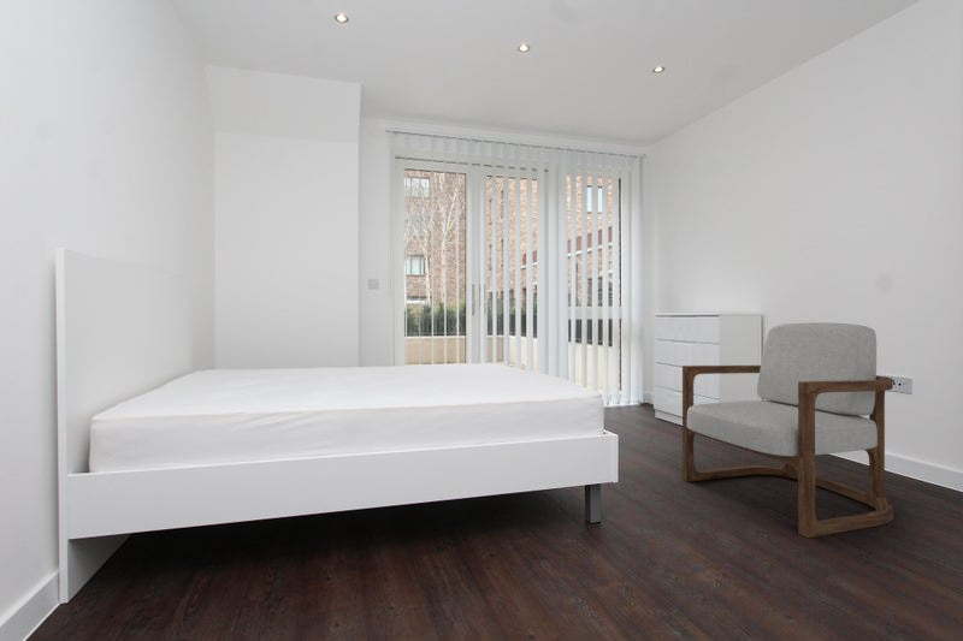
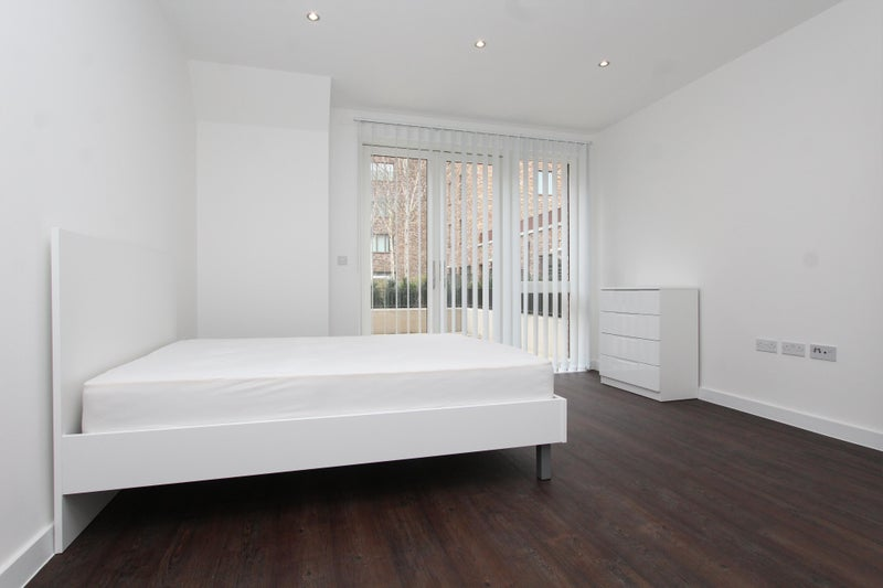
- armchair [681,321,894,539]
